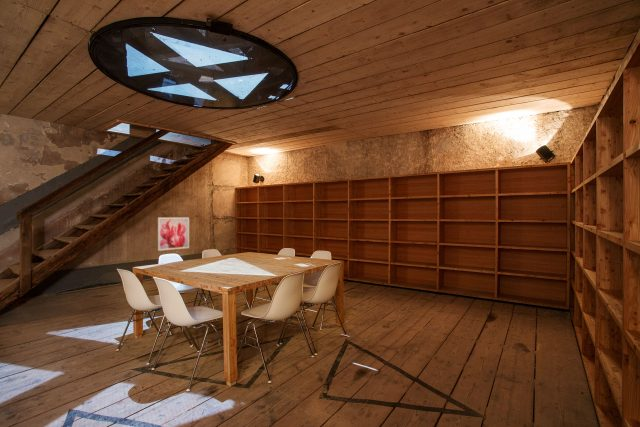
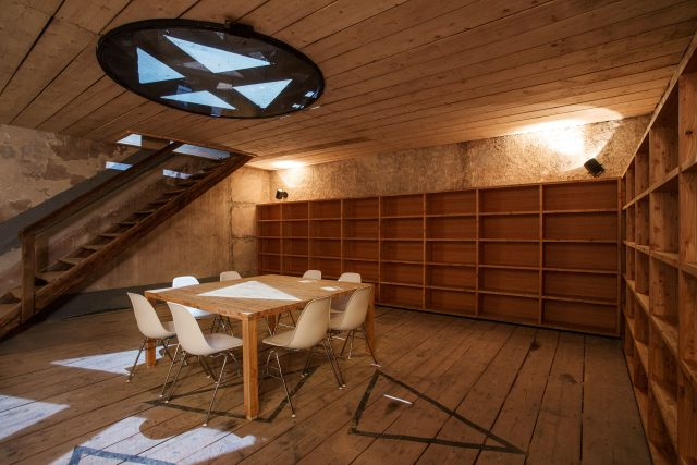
- wall art [157,216,190,252]
